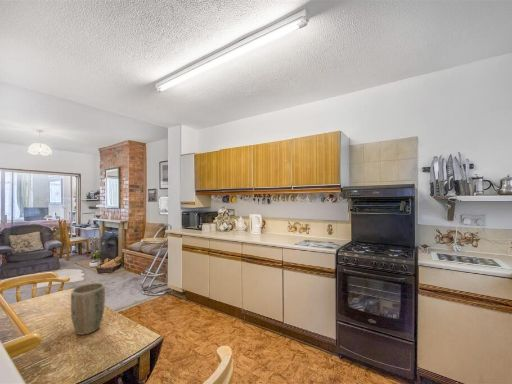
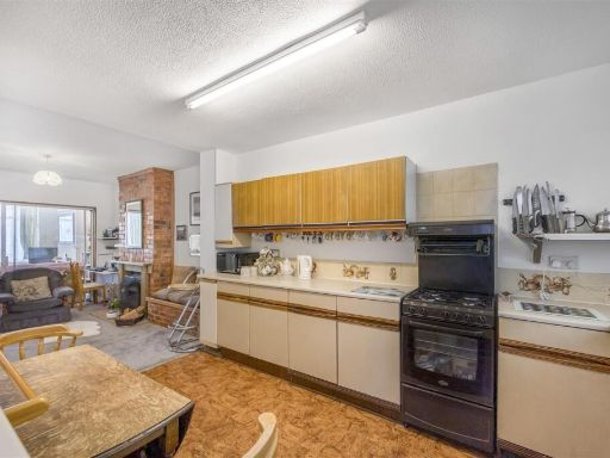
- plant pot [70,282,106,336]
